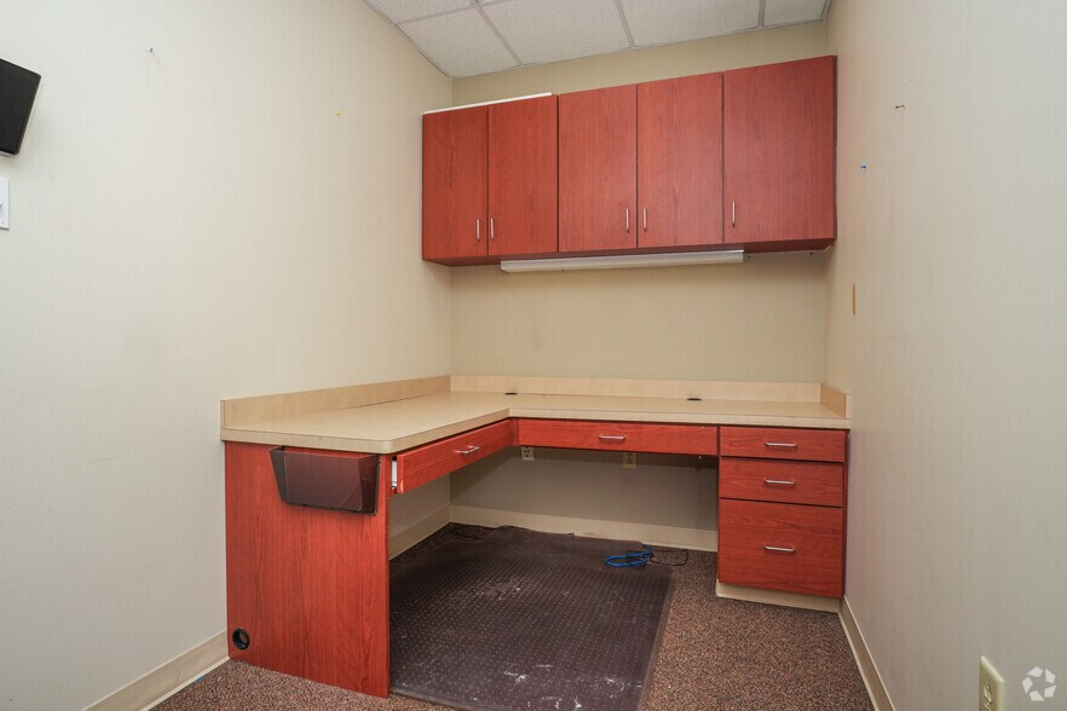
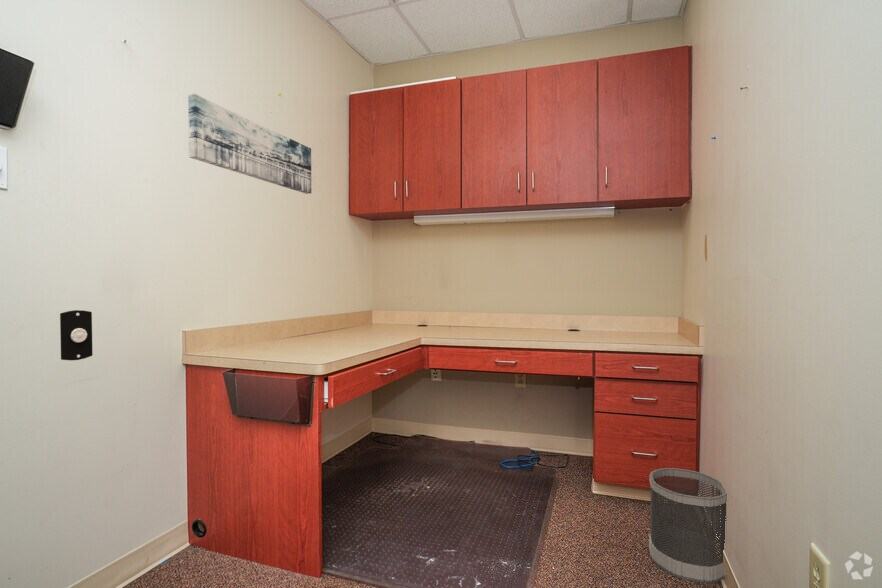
+ light switch [59,309,94,361]
+ wastebasket [648,467,728,584]
+ wall art [187,93,312,195]
